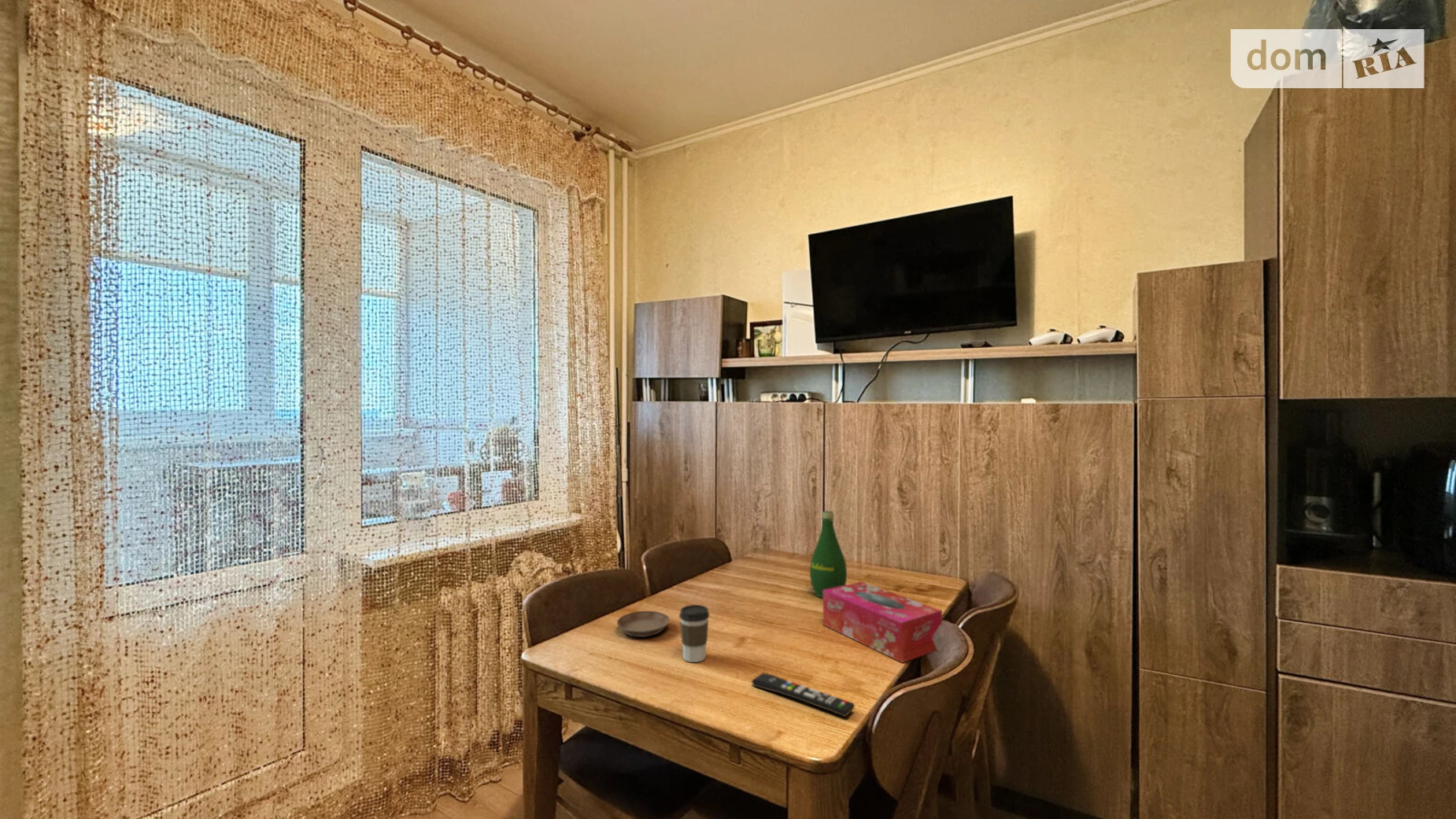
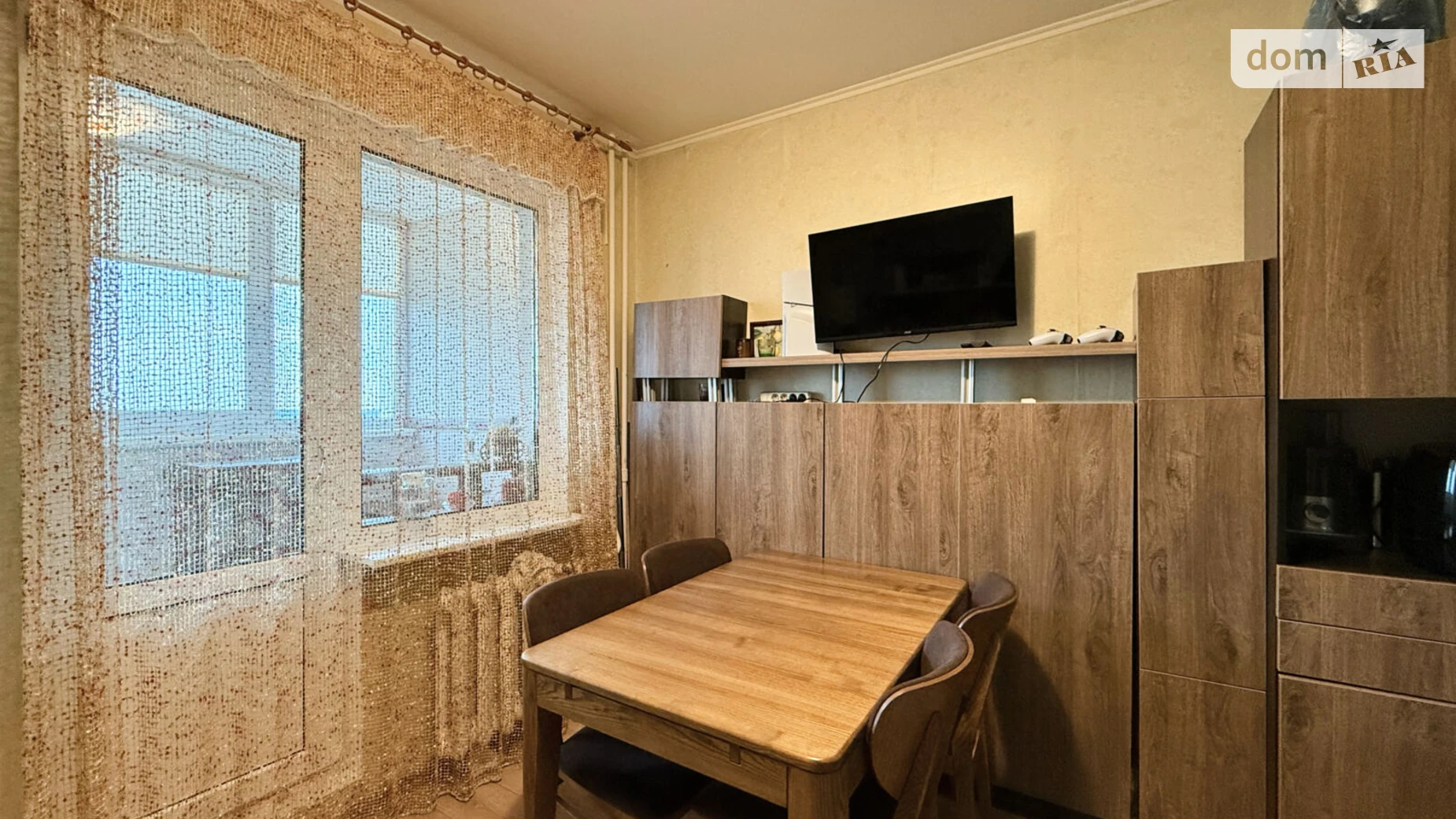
- remote control [751,672,855,717]
- tissue box [822,581,943,664]
- coffee cup [678,604,710,663]
- bottle [809,510,848,598]
- saucer [616,610,671,638]
